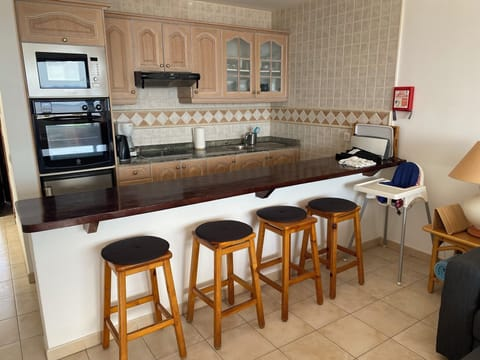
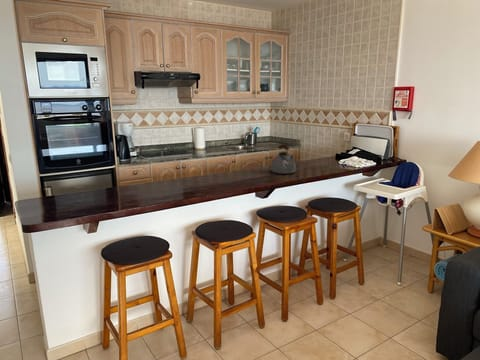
+ kettle [270,143,297,175]
